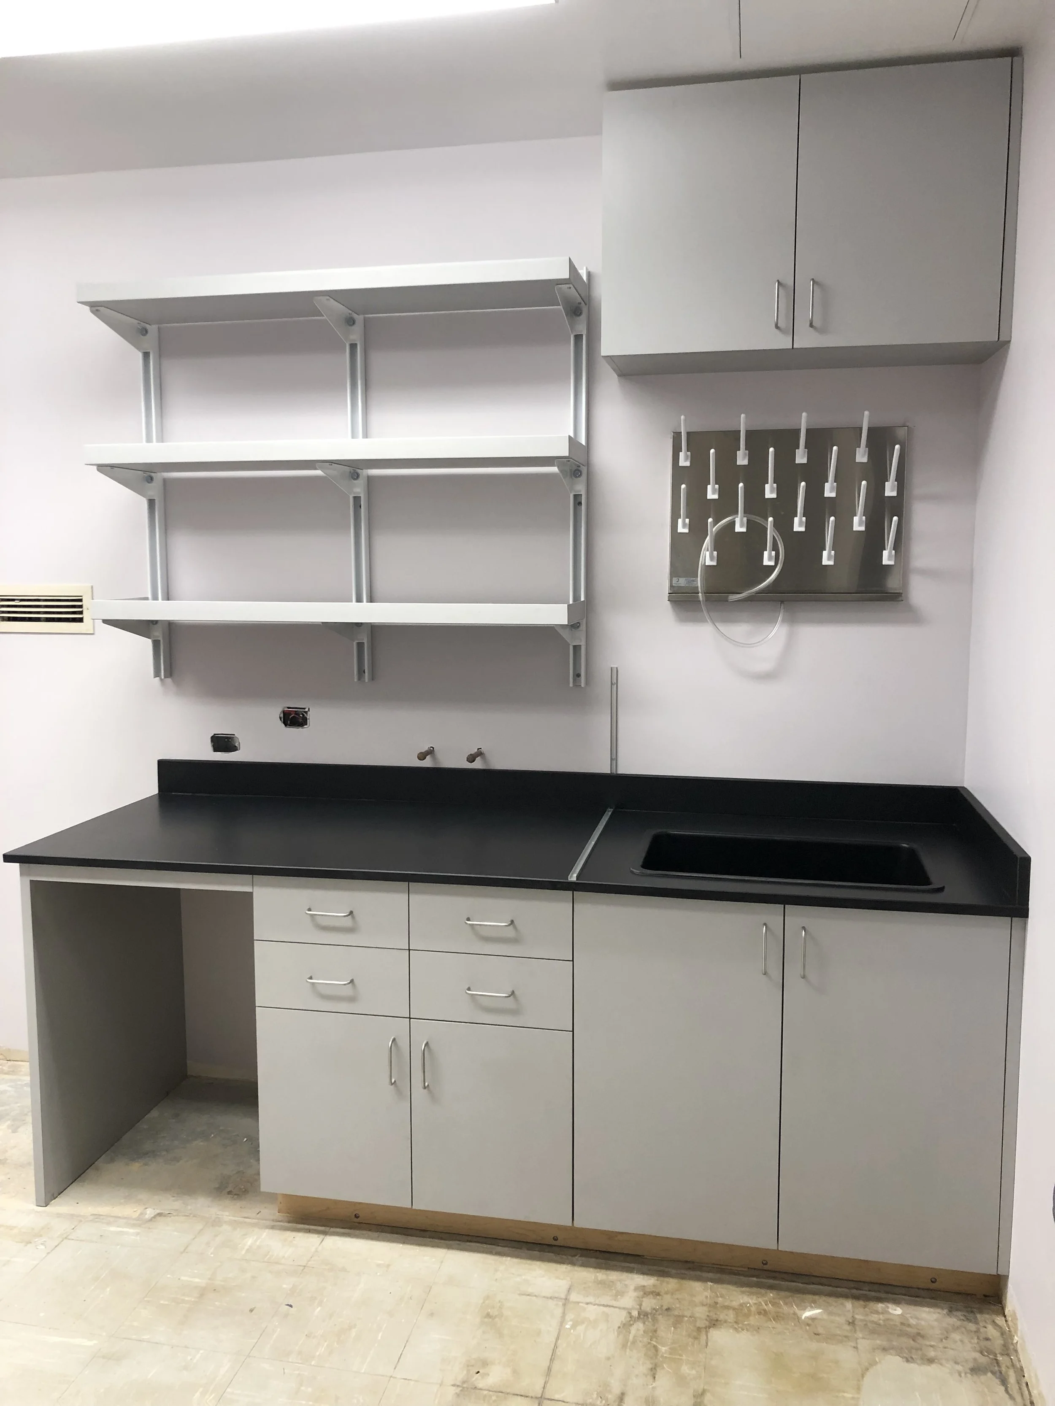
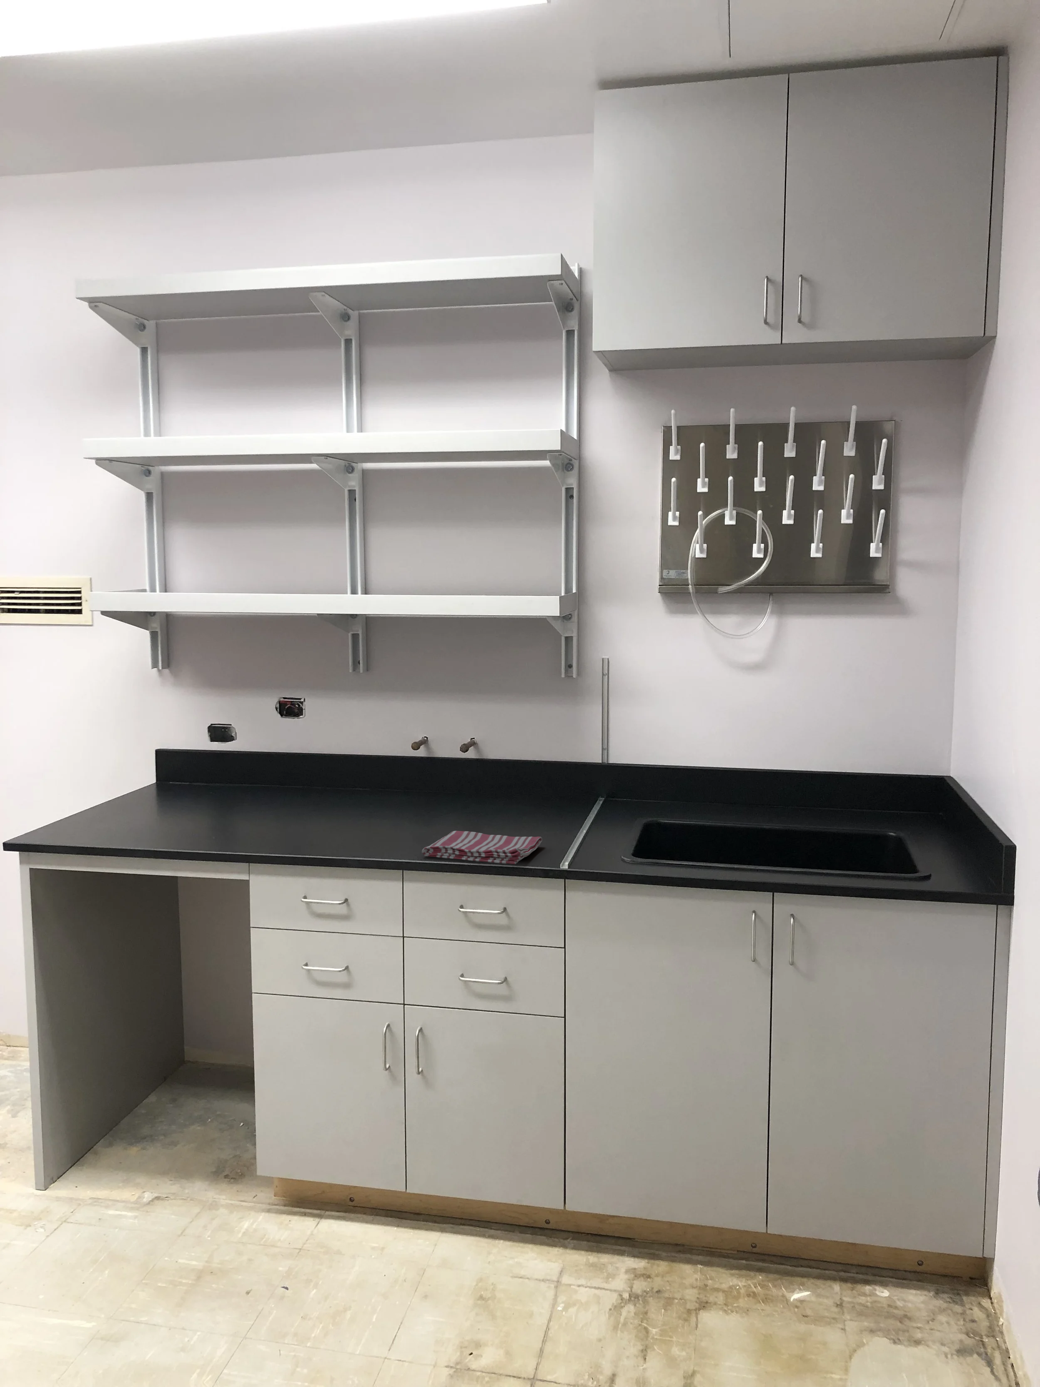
+ dish towel [422,831,543,865]
